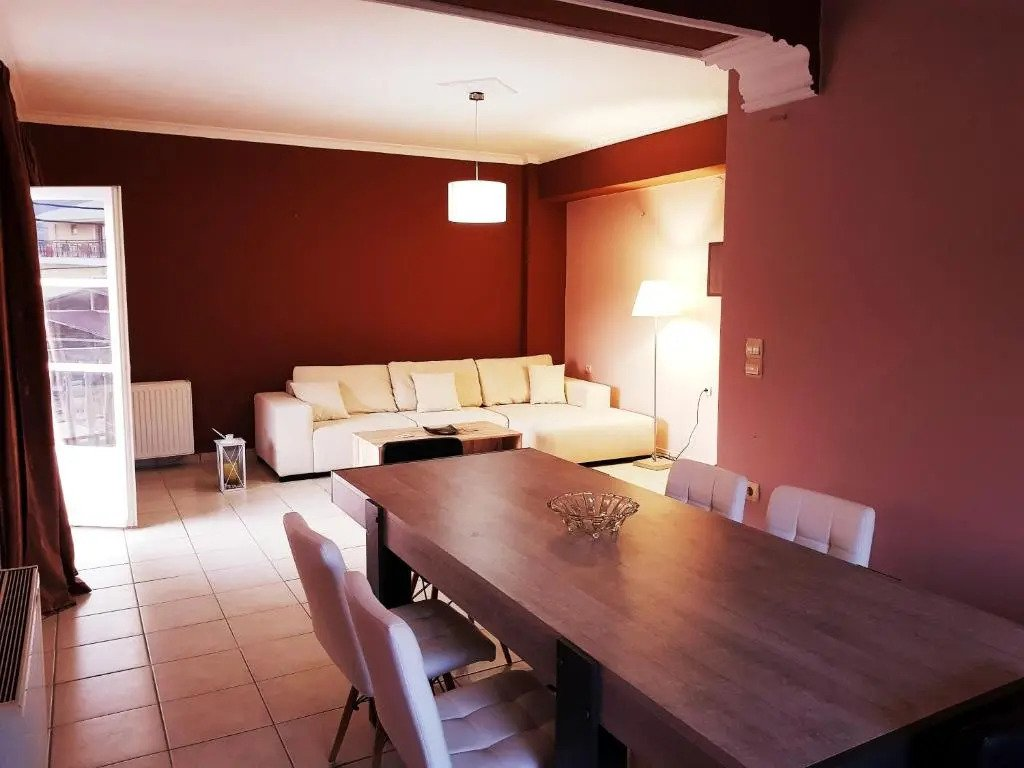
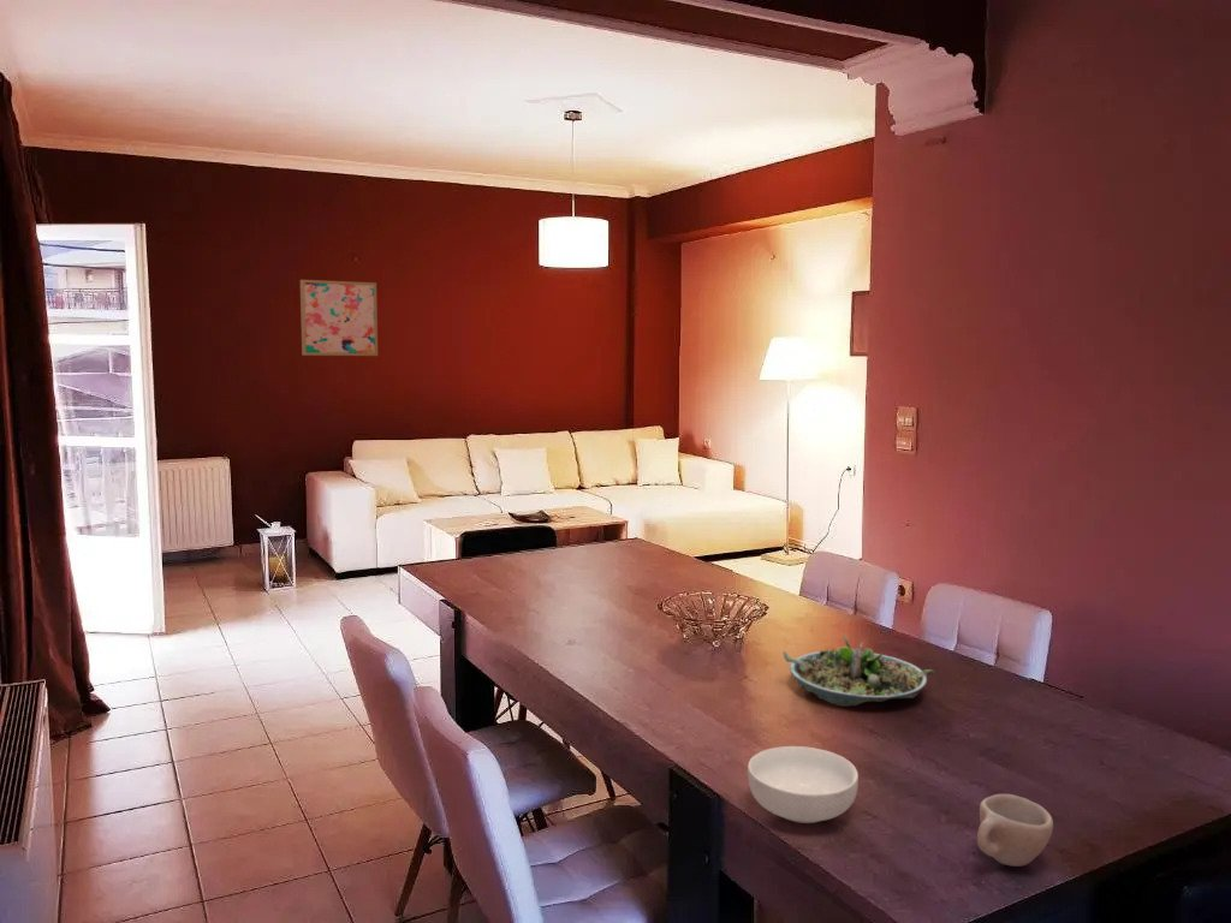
+ wall art [299,279,379,357]
+ cup [976,793,1054,868]
+ succulent planter [783,632,936,708]
+ cereal bowl [747,745,860,824]
